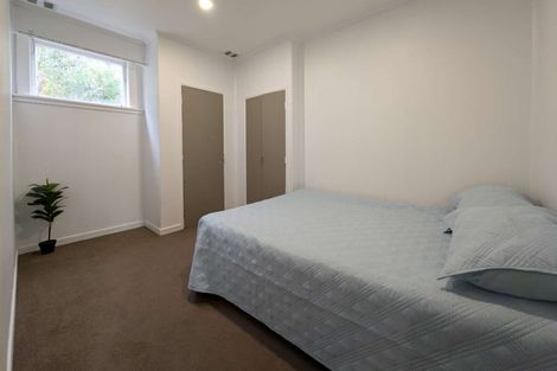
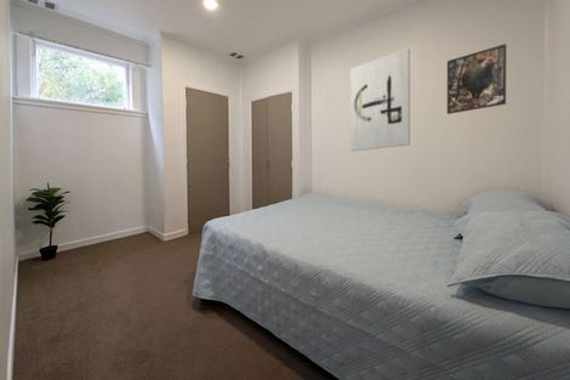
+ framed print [446,42,507,115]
+ wall art [349,47,411,152]
